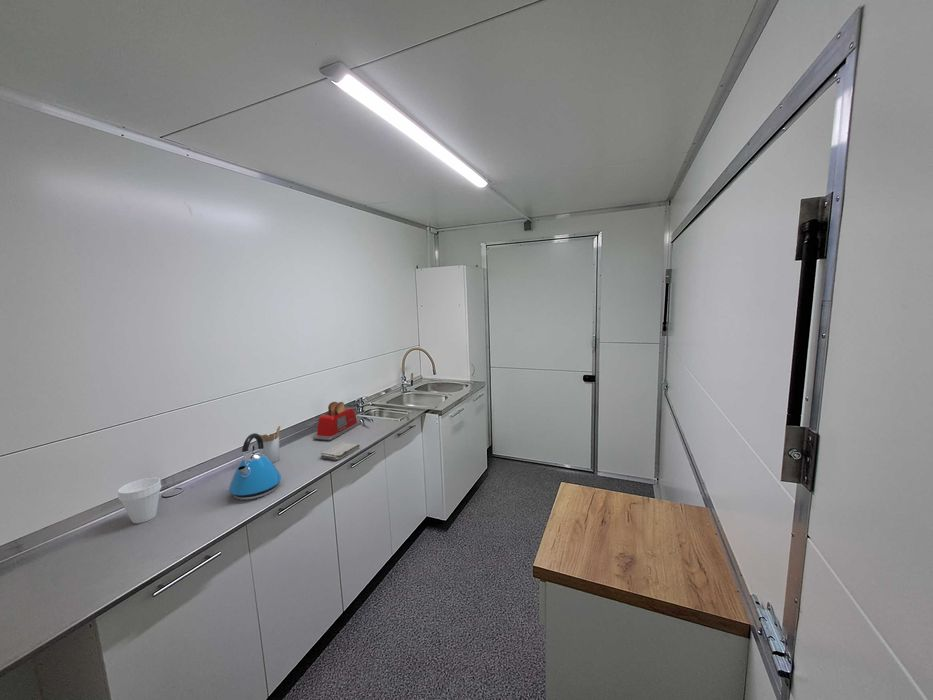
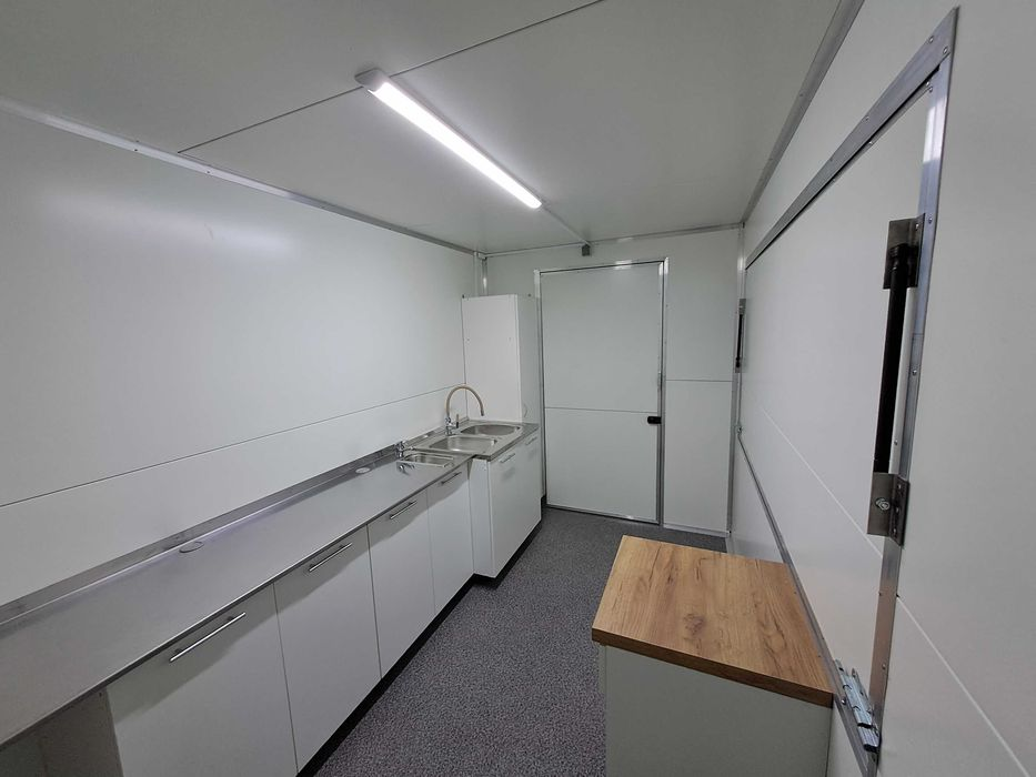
- toaster [312,401,362,441]
- kettle [228,432,282,501]
- utensil holder [259,425,281,463]
- washcloth [320,442,361,461]
- cup [117,477,163,524]
